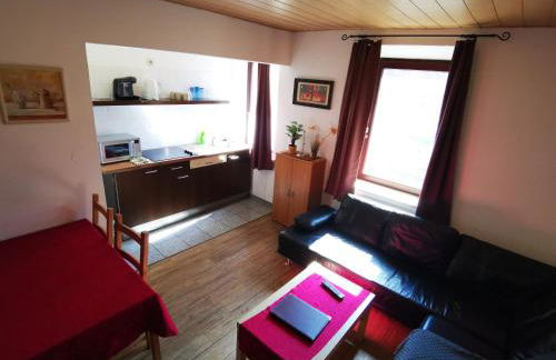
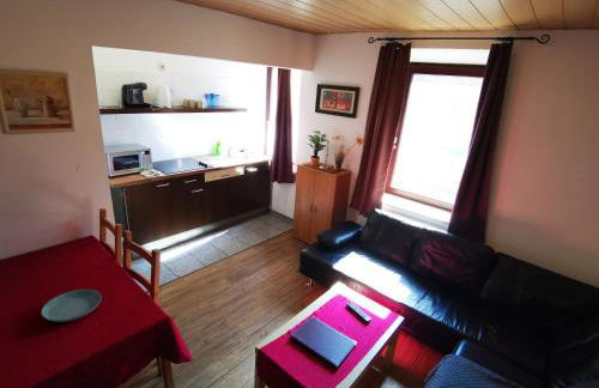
+ saucer [41,289,103,323]
